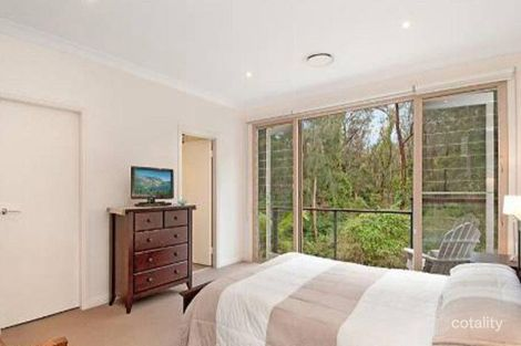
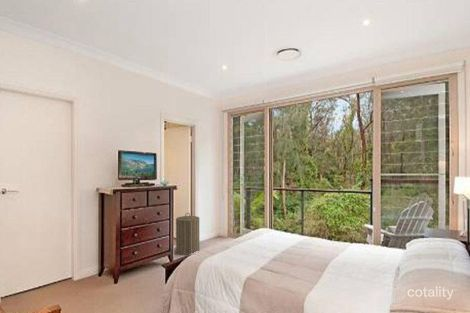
+ laundry hamper [175,212,200,256]
